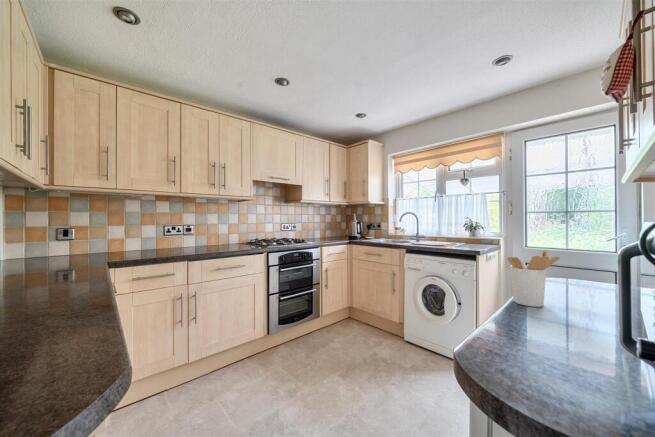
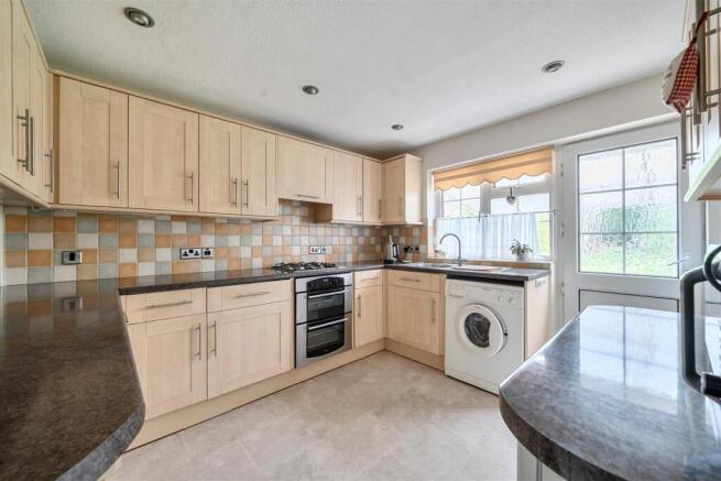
- utensil holder [507,249,561,308]
